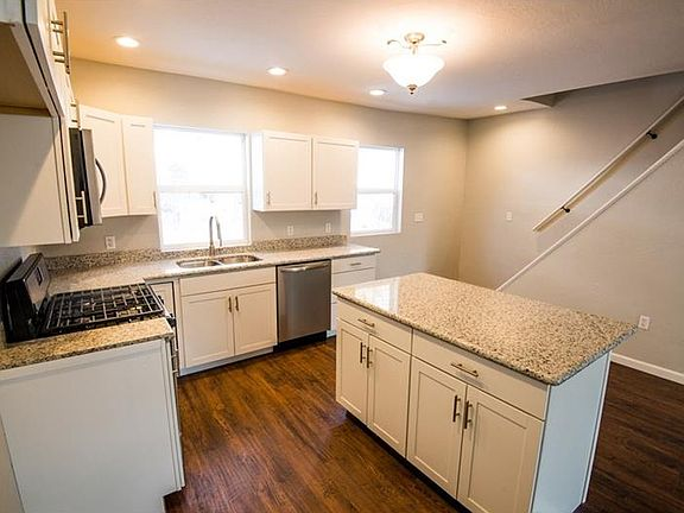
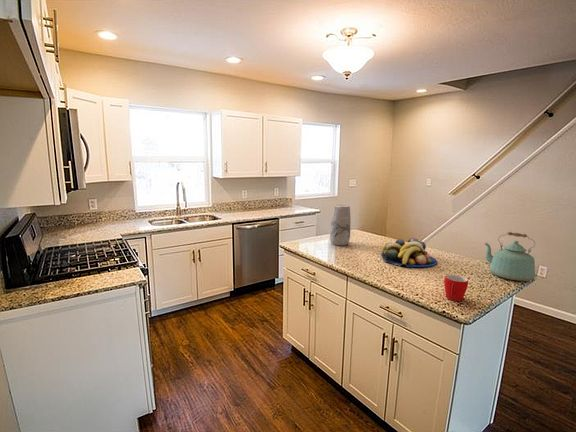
+ fruit bowl [380,237,438,268]
+ vase [329,204,352,246]
+ mug [443,274,469,302]
+ kettle [484,231,536,282]
